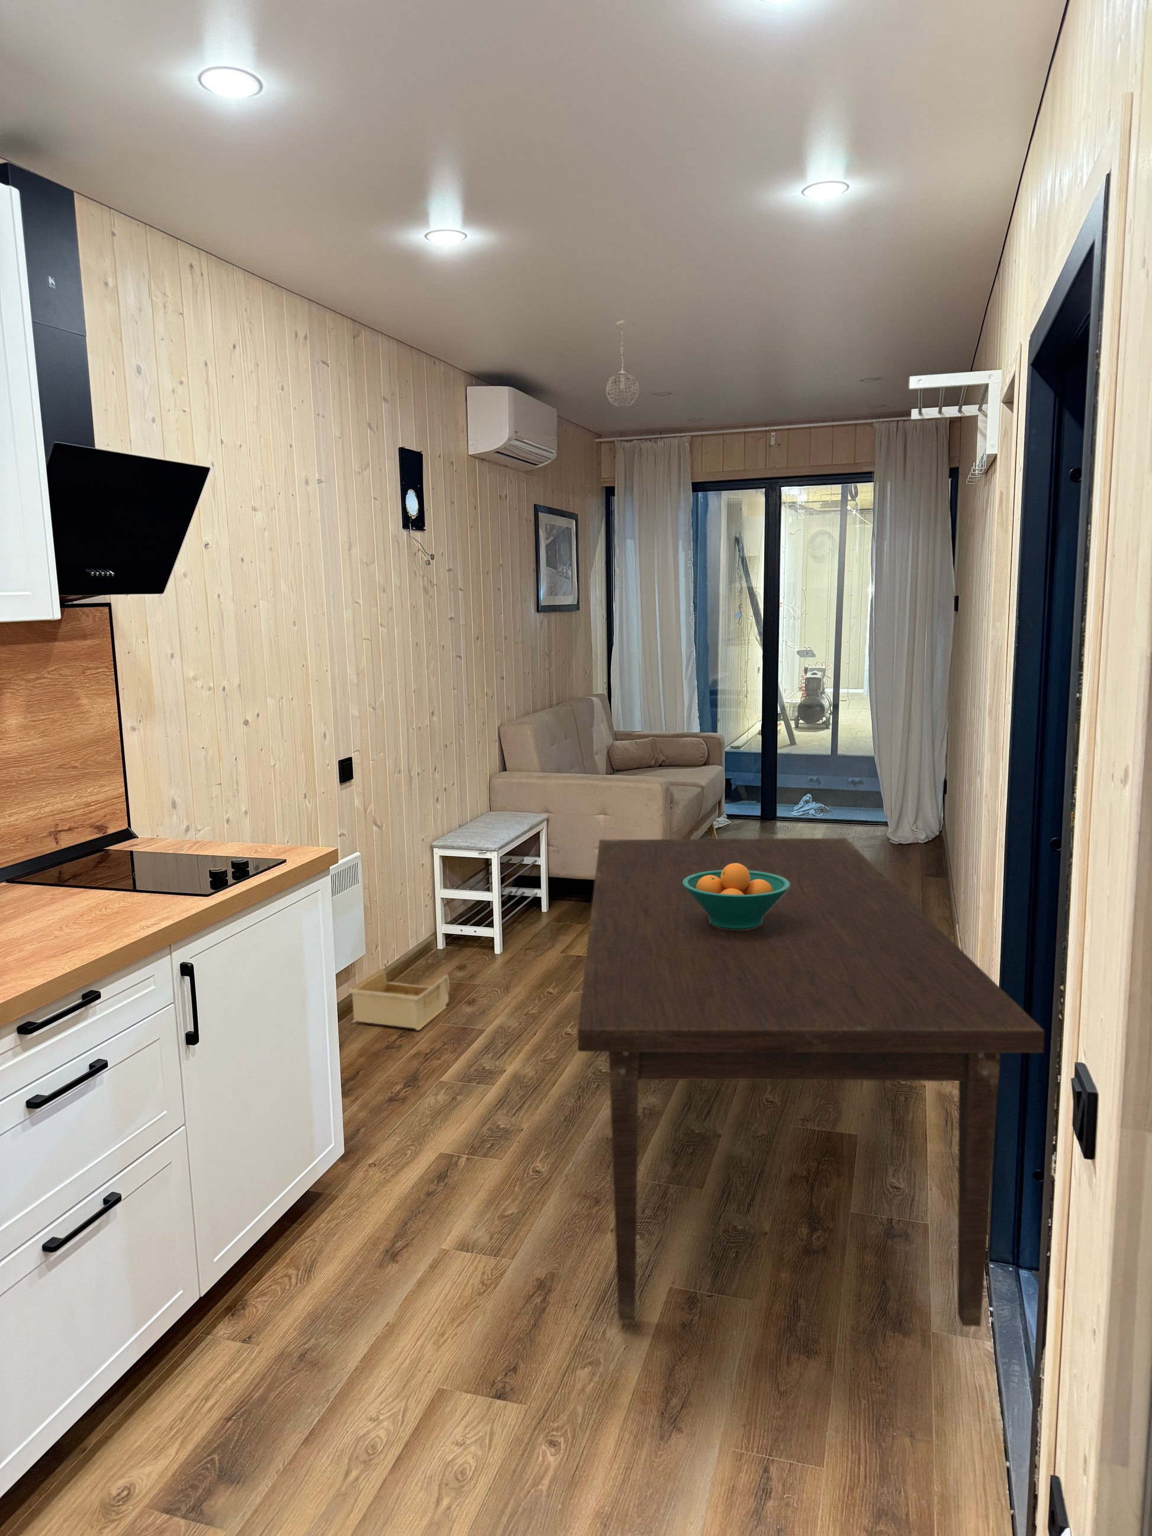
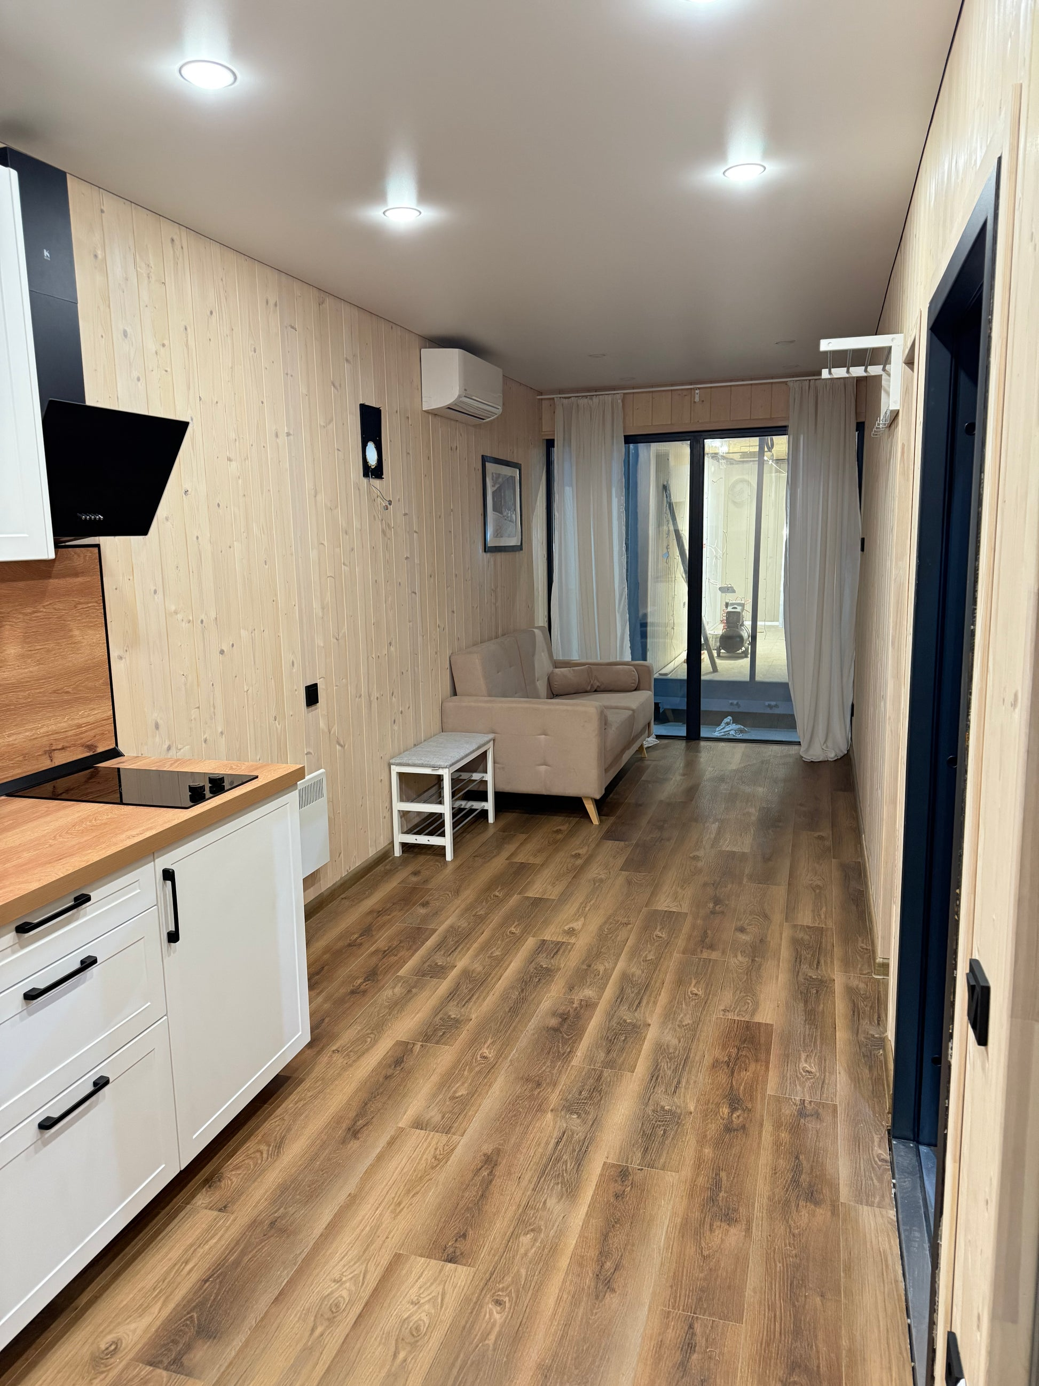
- dining table [577,838,1044,1327]
- fruit bowl [682,864,790,930]
- pendant light [605,319,640,408]
- storage bin [349,968,450,1032]
